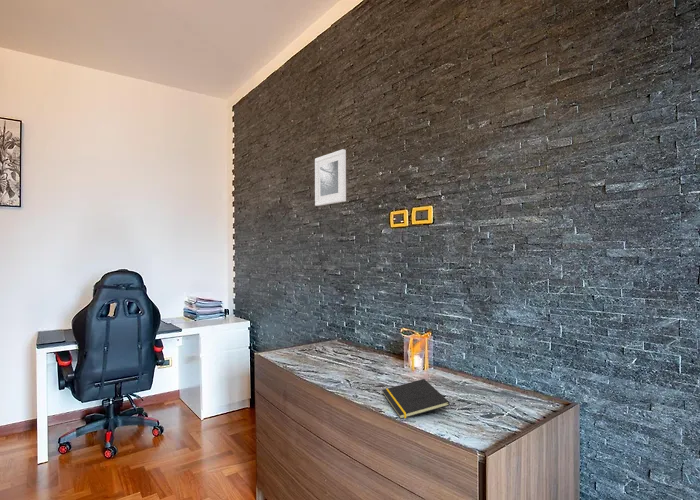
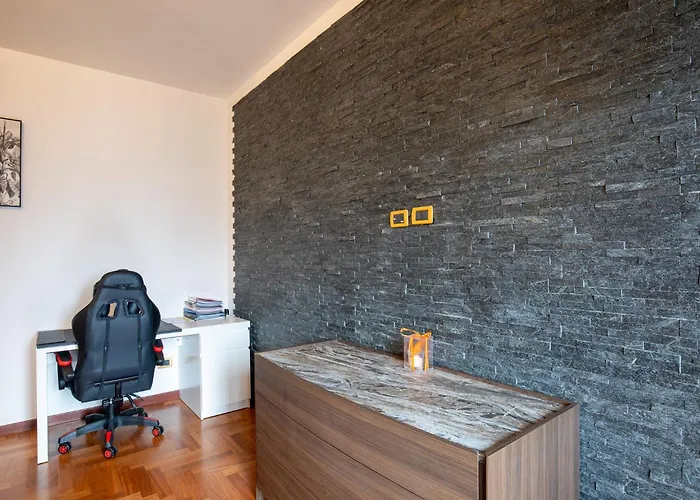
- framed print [314,148,347,207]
- notepad [381,378,451,420]
